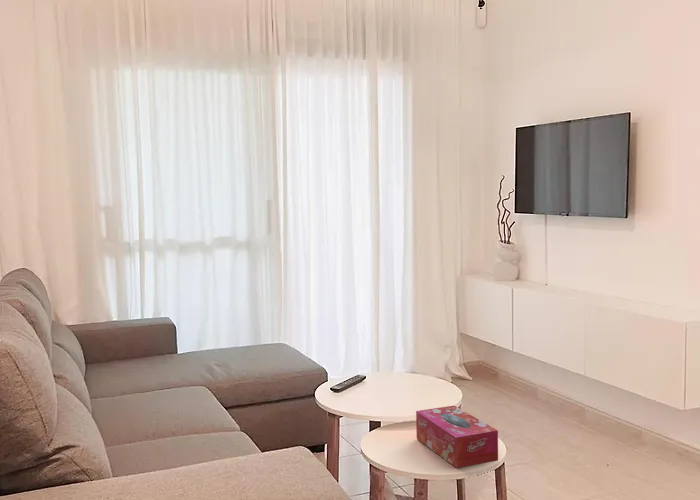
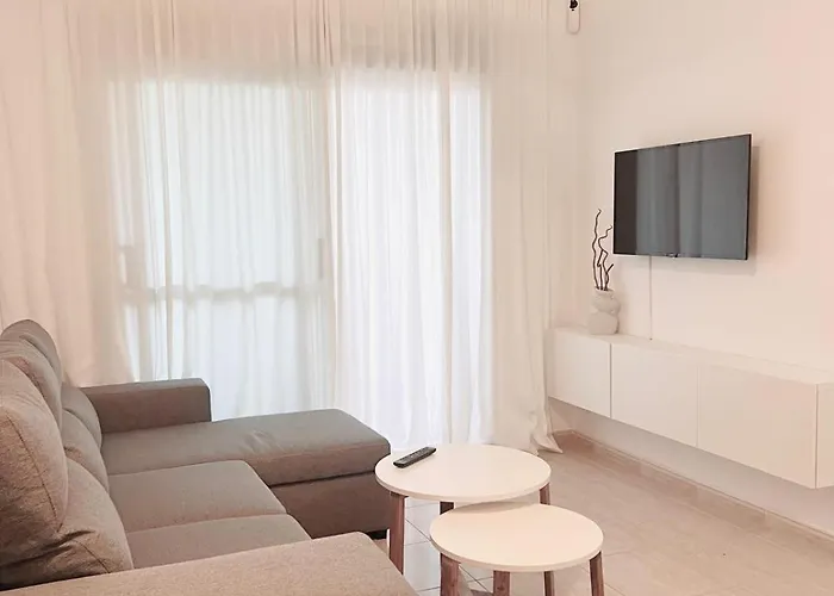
- tissue box [415,405,499,469]
